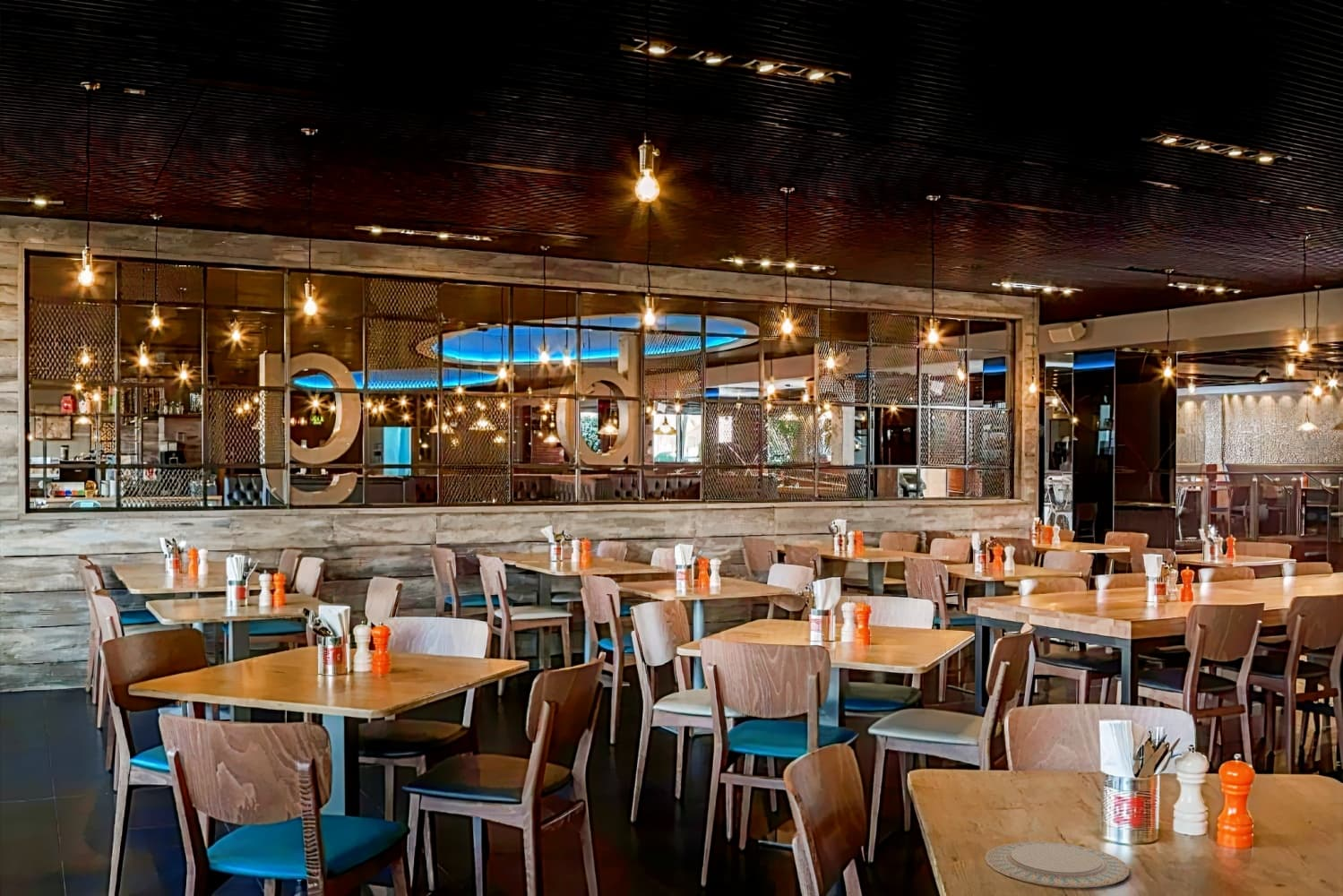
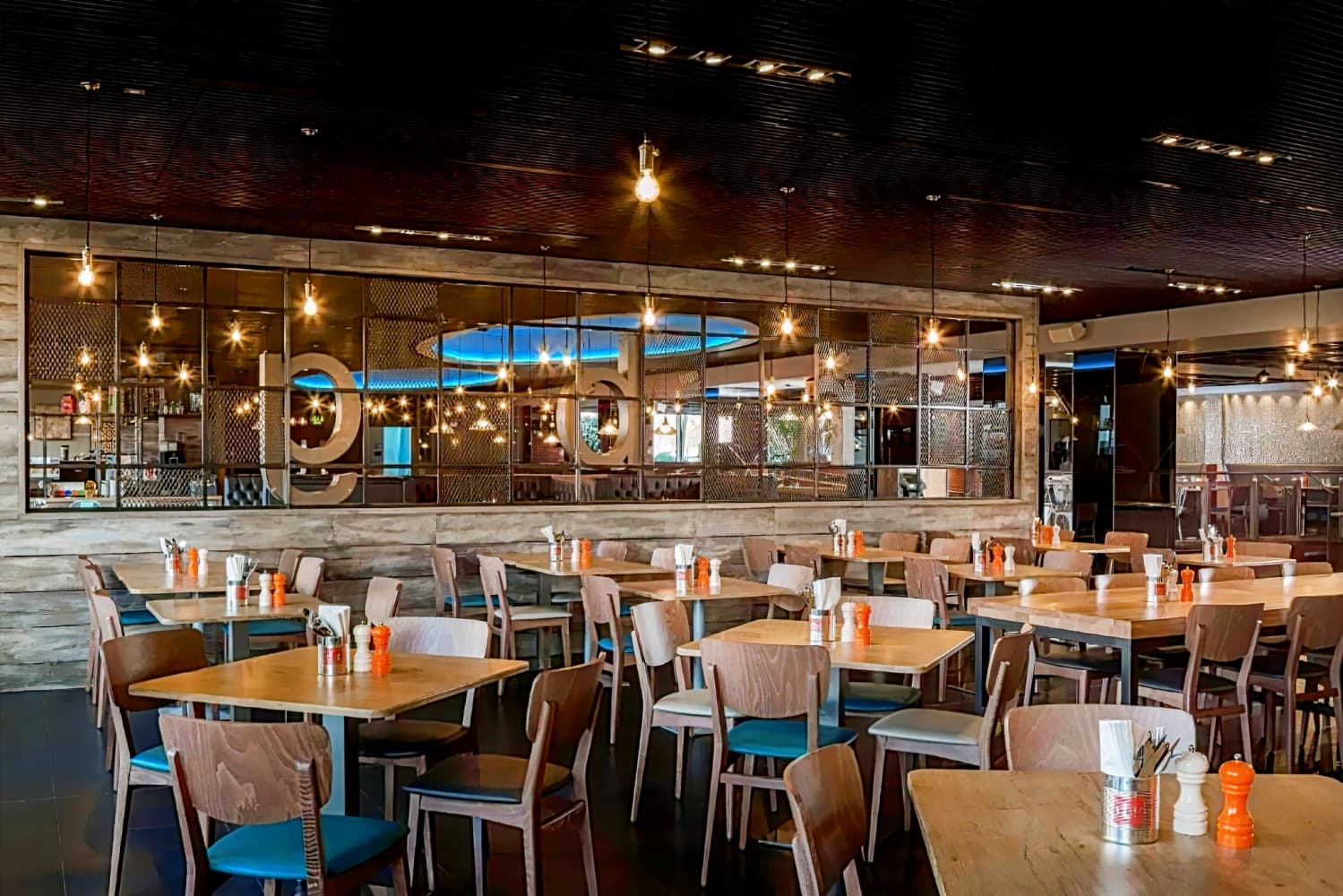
- chinaware [984,840,1130,889]
